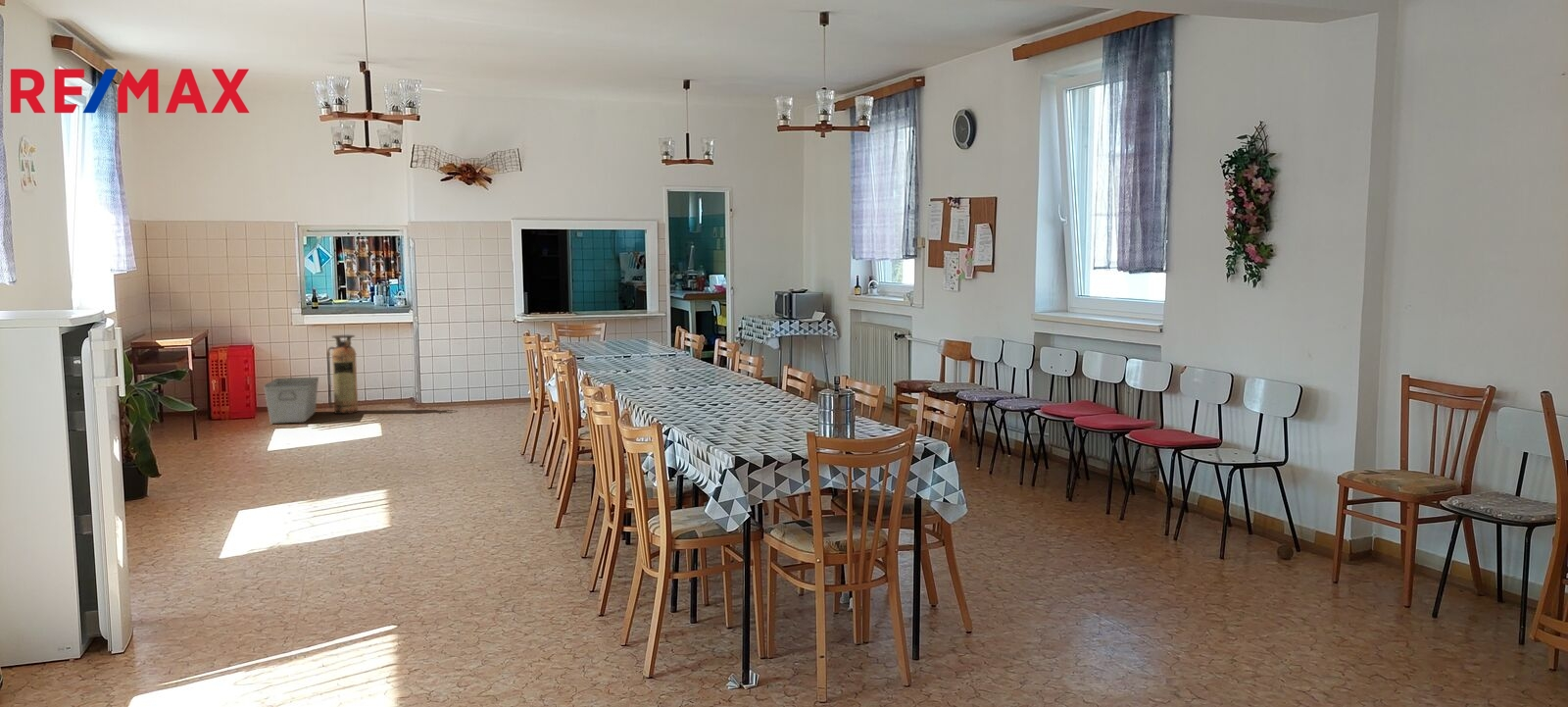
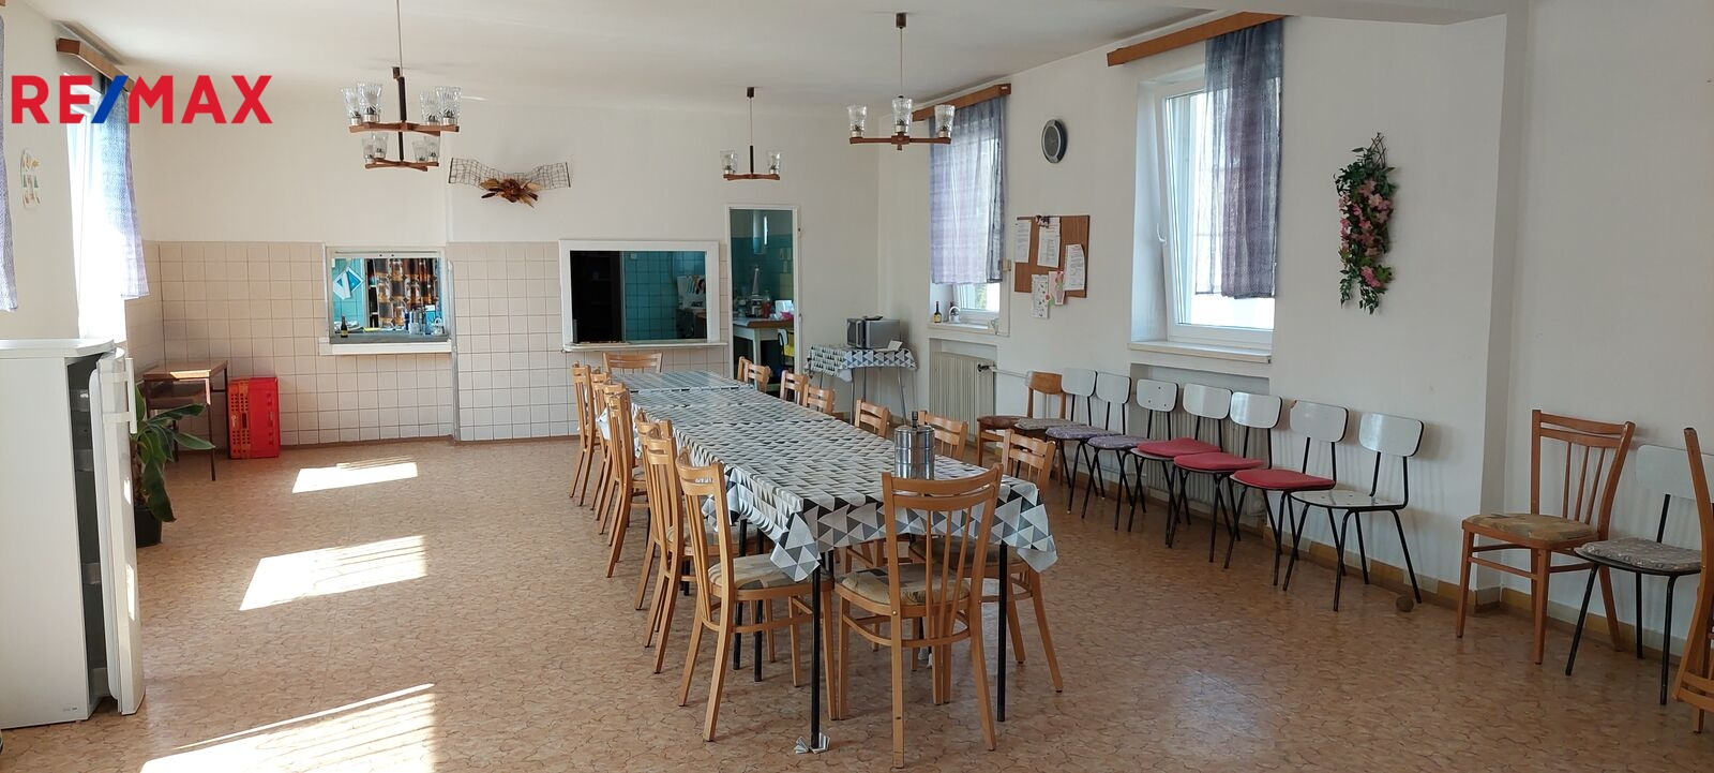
- fire extinguisher [325,334,360,415]
- storage bin [263,377,319,425]
